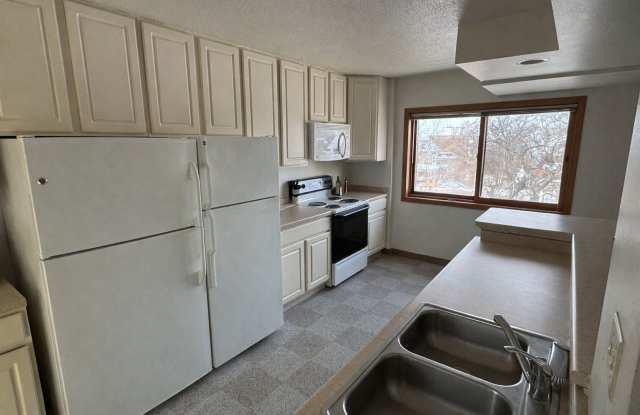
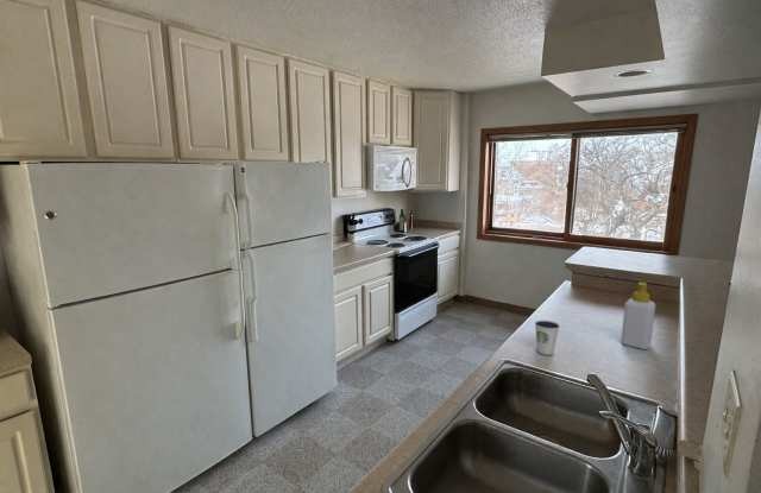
+ soap bottle [620,280,656,350]
+ dixie cup [534,320,561,356]
